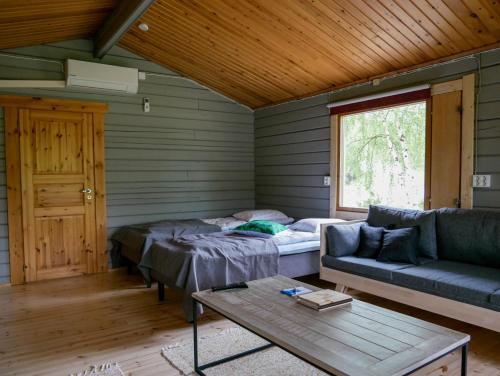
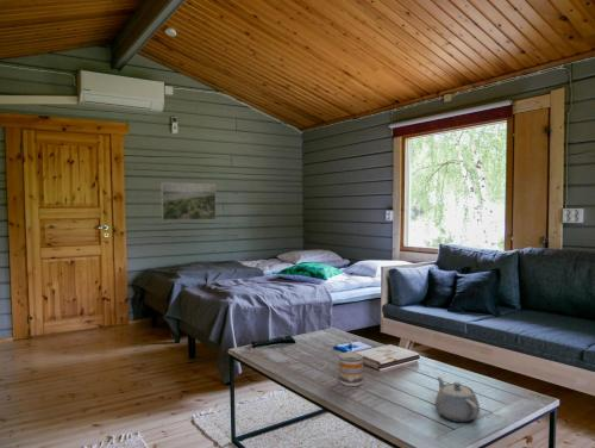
+ teapot [434,375,481,423]
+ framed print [159,181,217,222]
+ mug [338,350,364,387]
